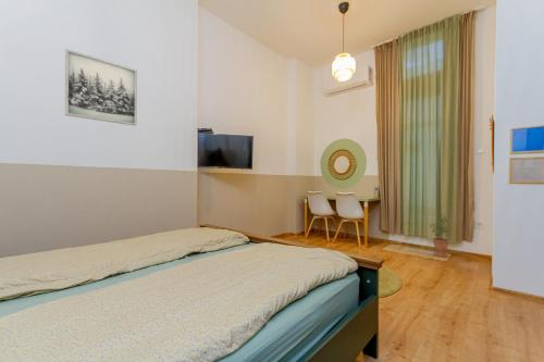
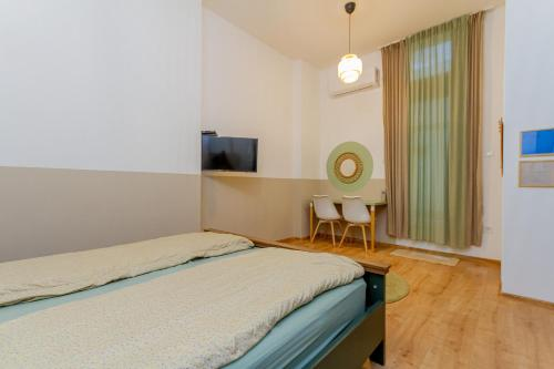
- potted plant [429,215,450,258]
- wall art [64,48,138,127]
